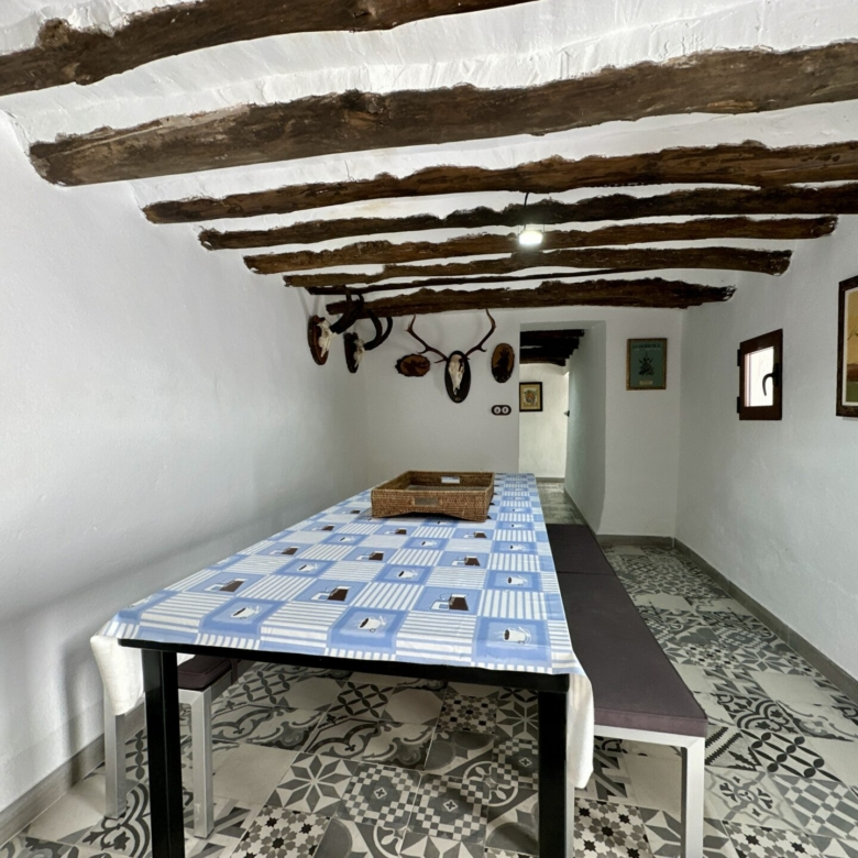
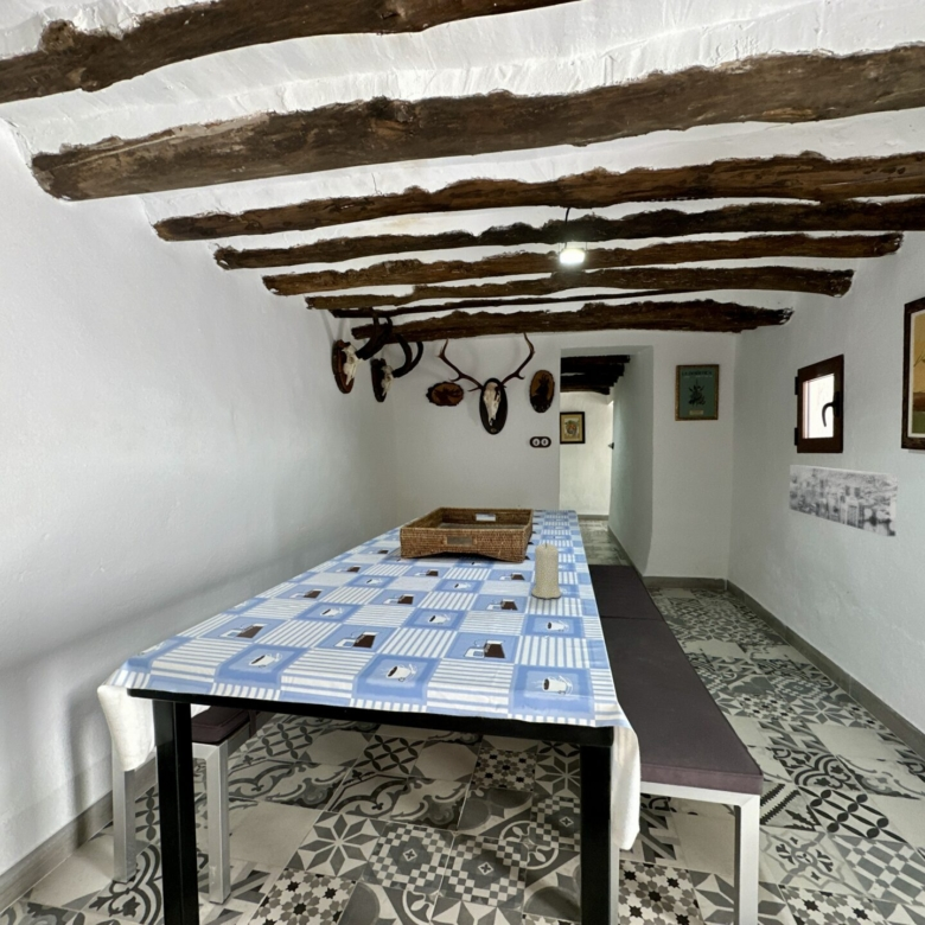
+ candle [530,542,562,600]
+ wall art [789,464,899,537]
